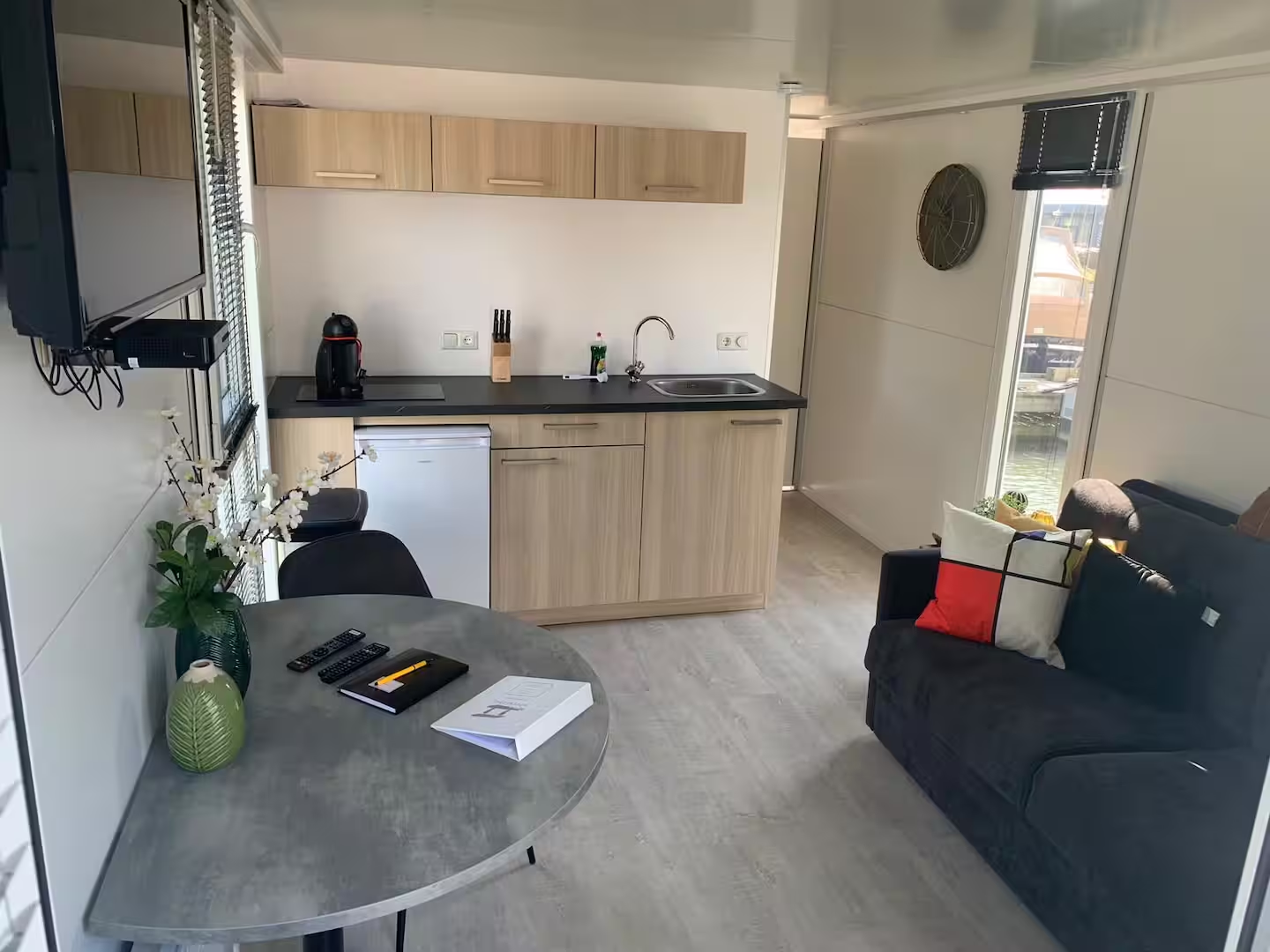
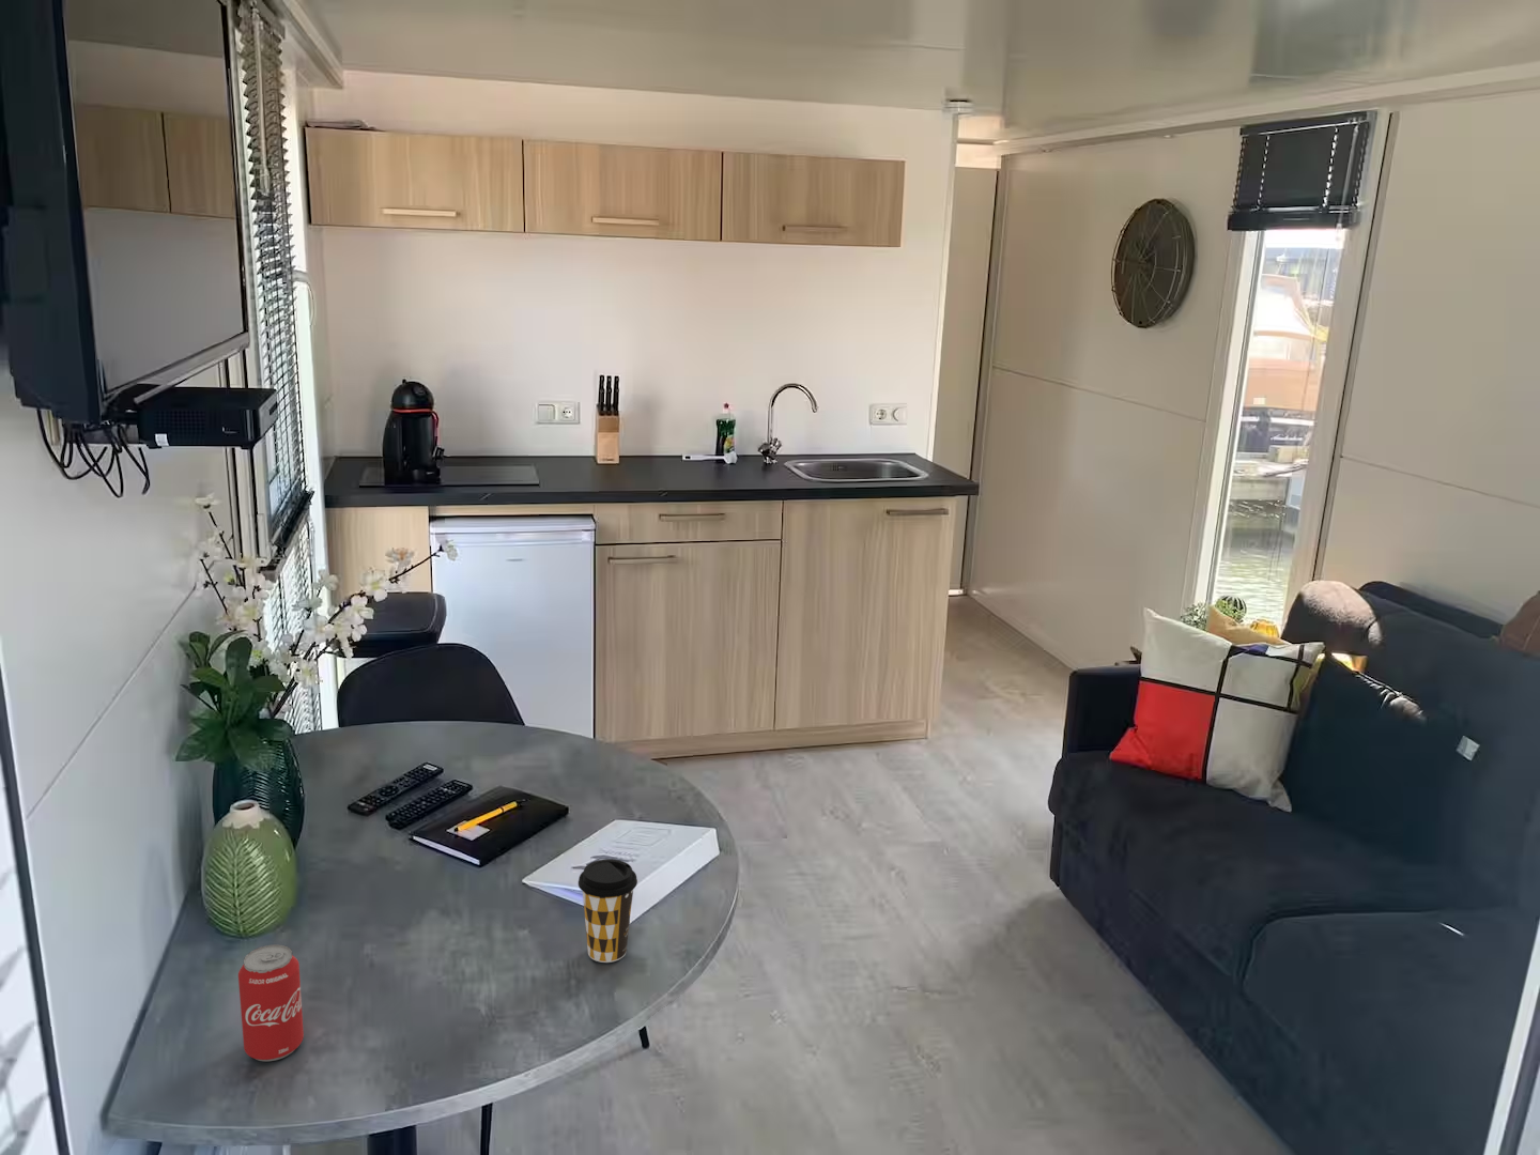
+ beverage can [238,943,304,1062]
+ coffee cup [577,858,639,963]
